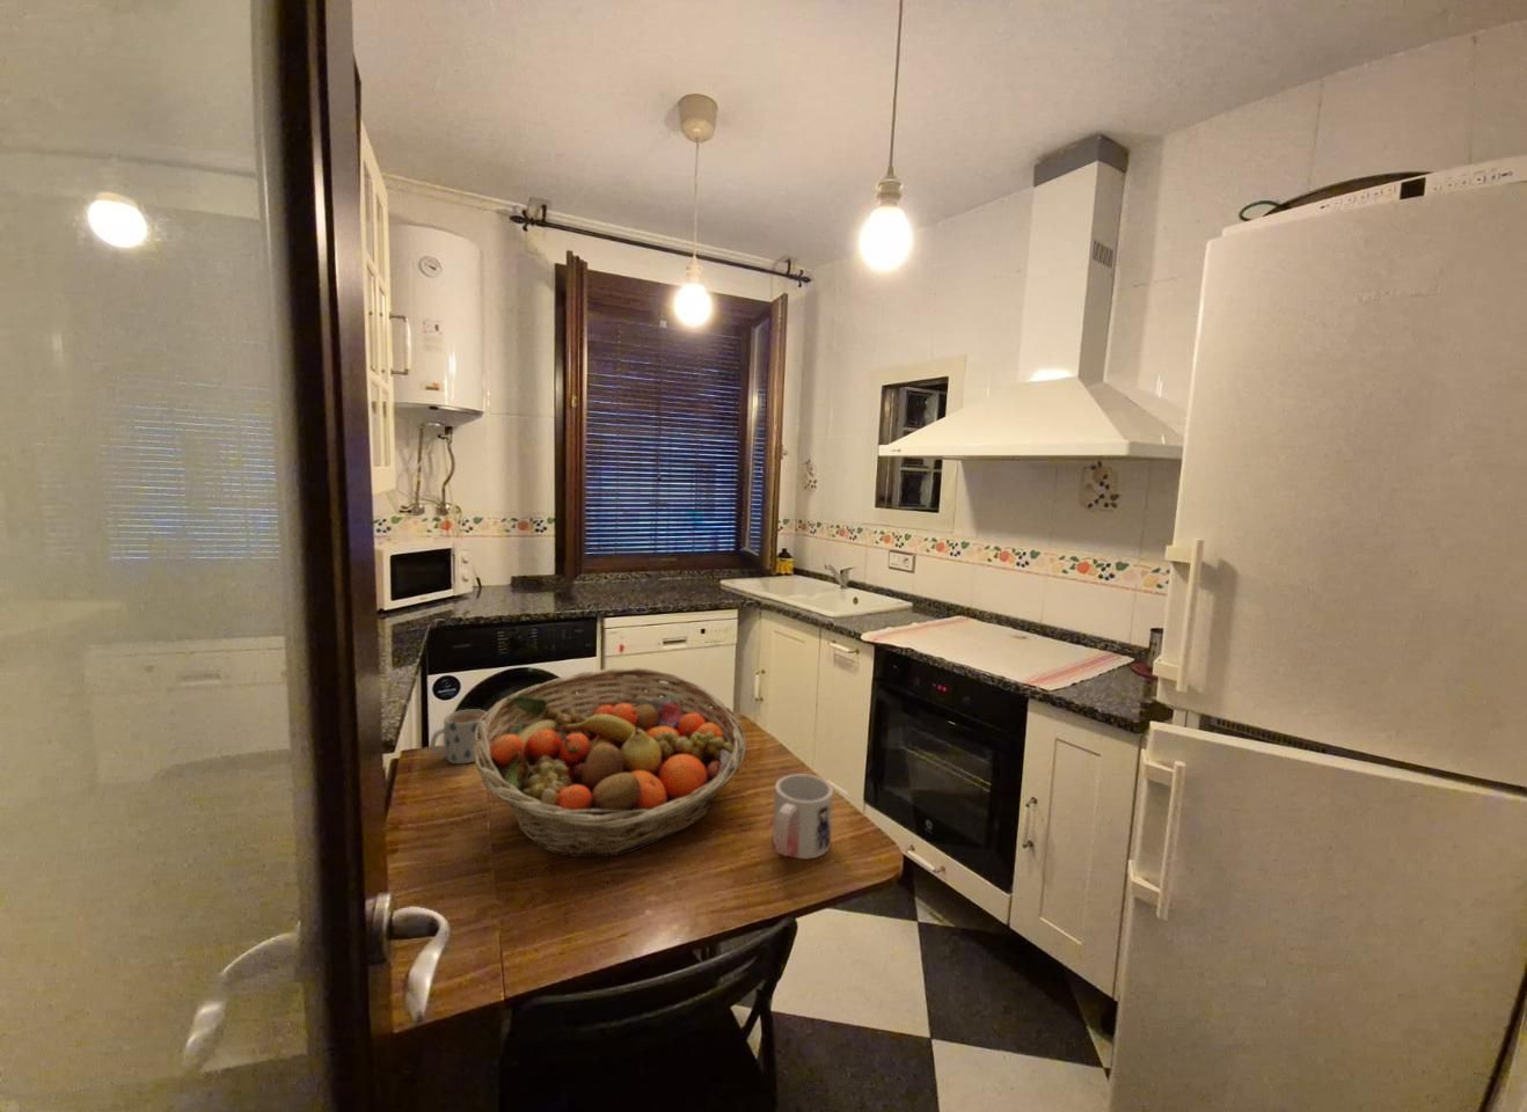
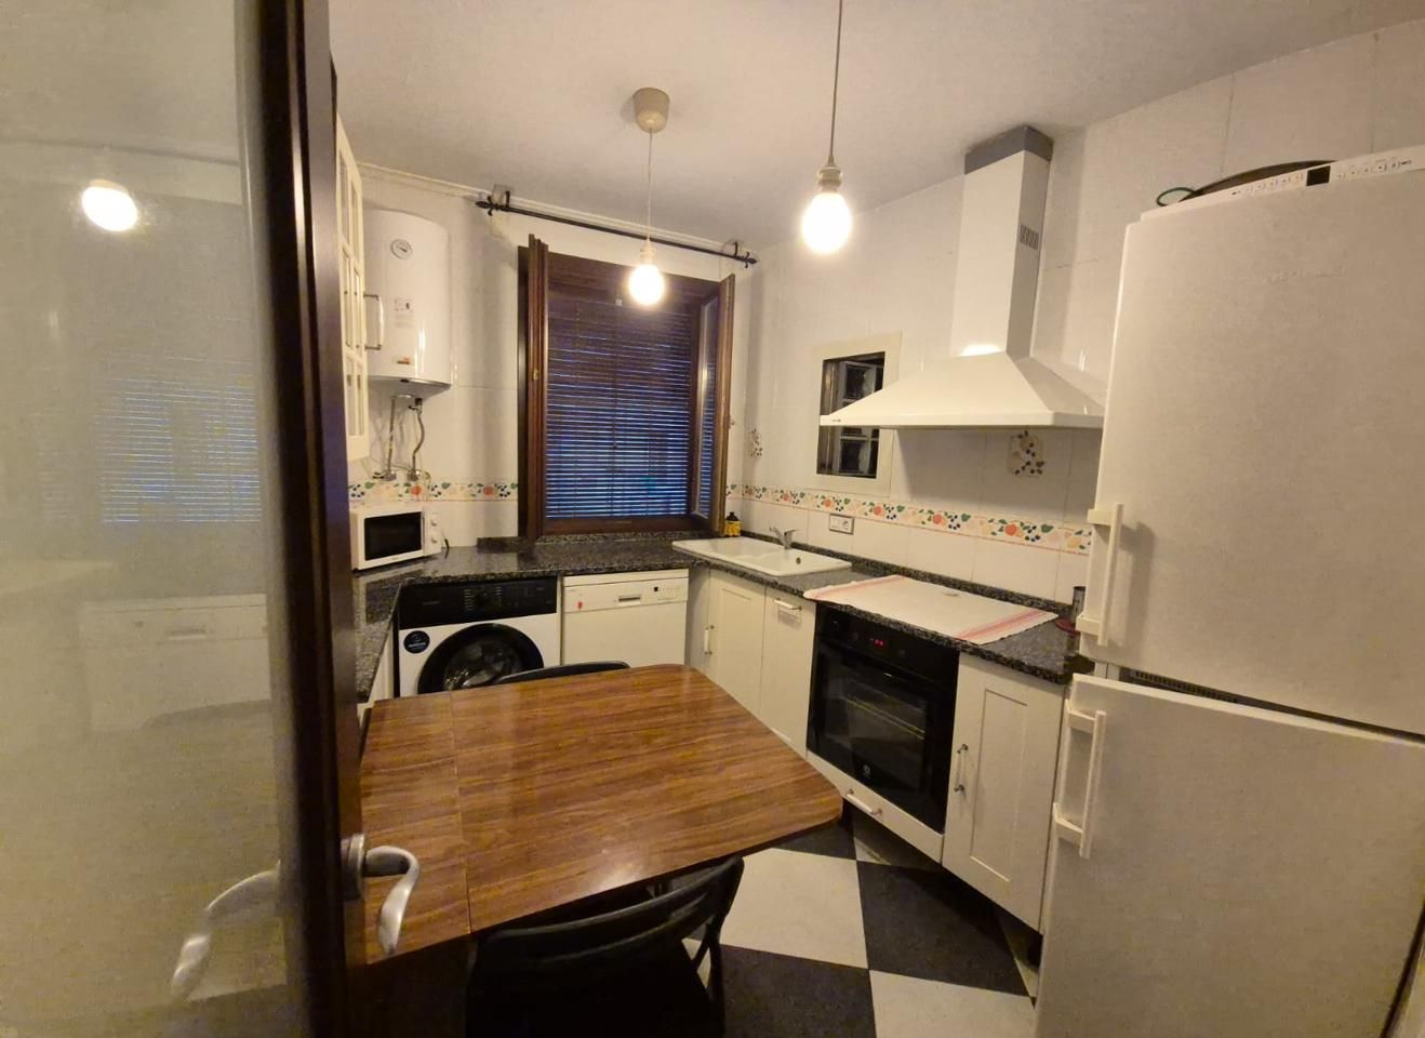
- mug [772,773,835,861]
- fruit basket [474,666,748,858]
- mug [429,708,486,765]
